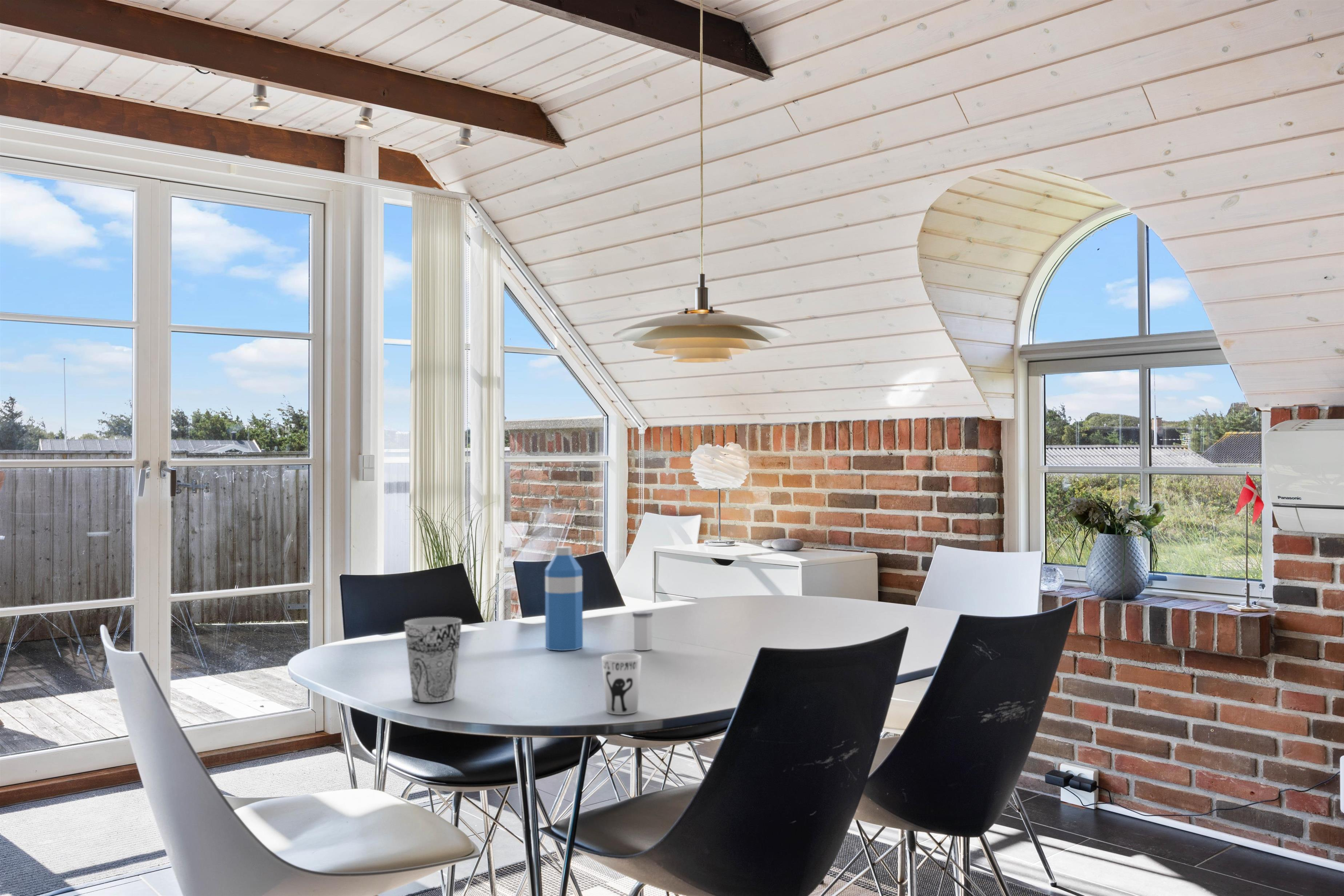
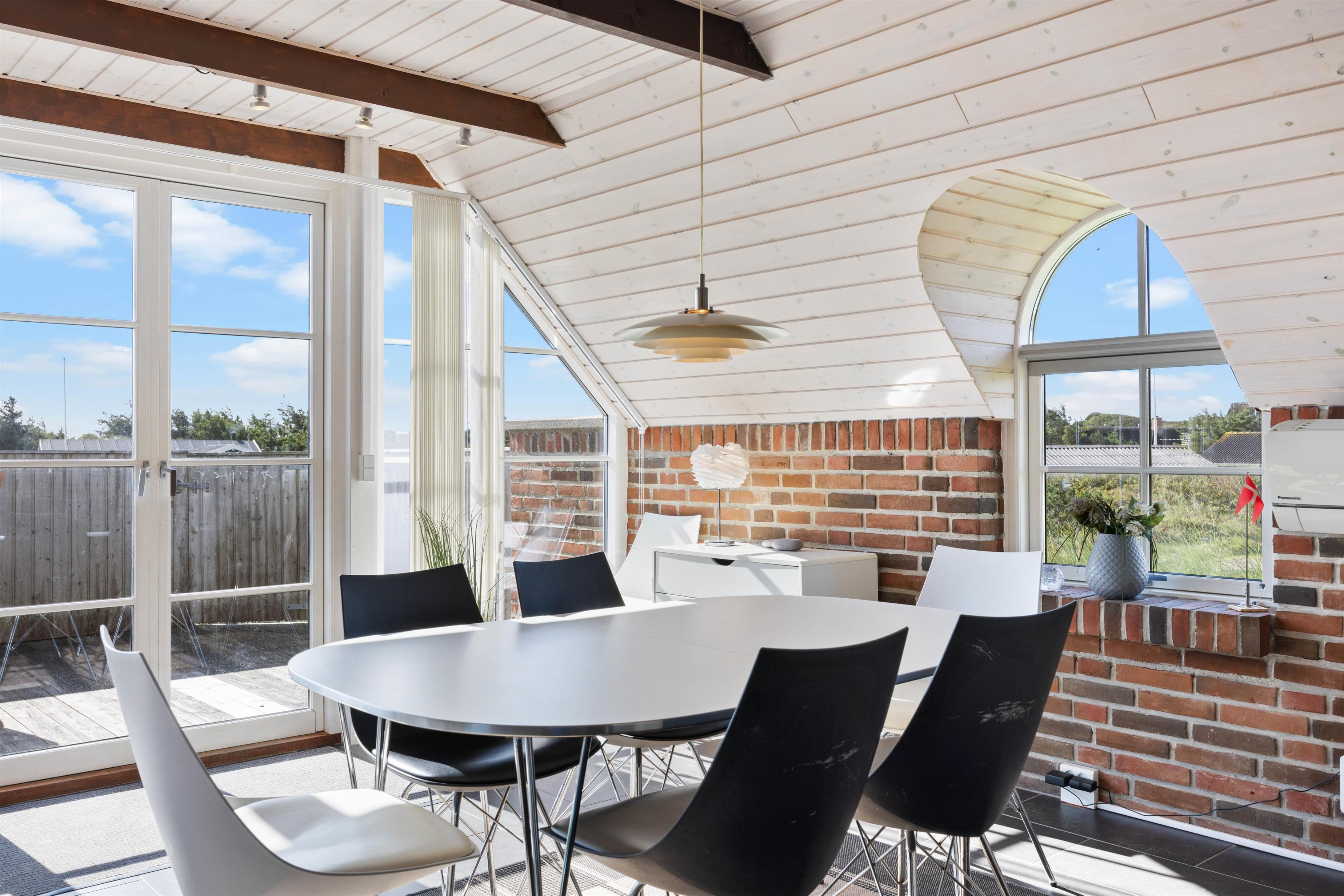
- water bottle [545,546,583,651]
- cup [404,617,462,703]
- salt shaker [632,610,653,651]
- cup [601,653,642,715]
